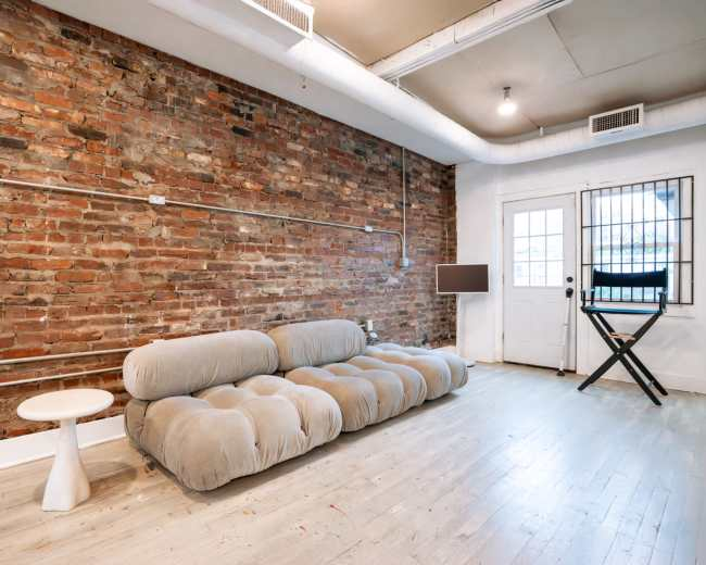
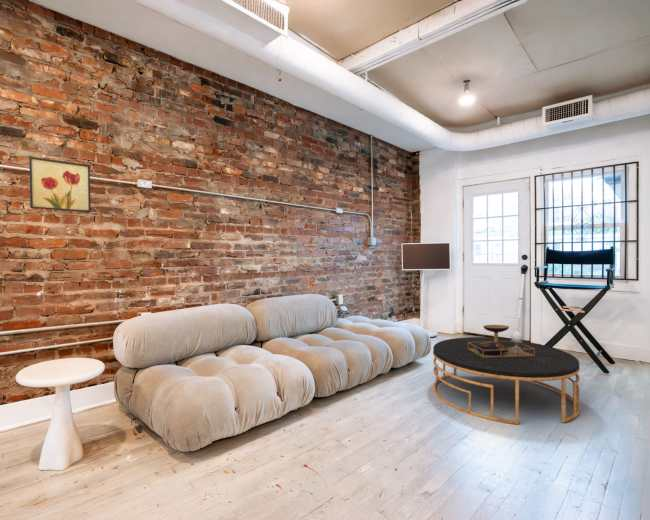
+ wall art [28,156,92,213]
+ coffee table [432,324,581,426]
